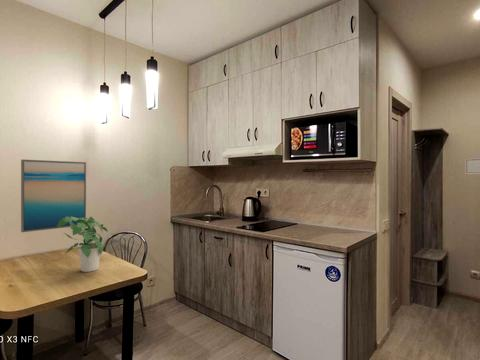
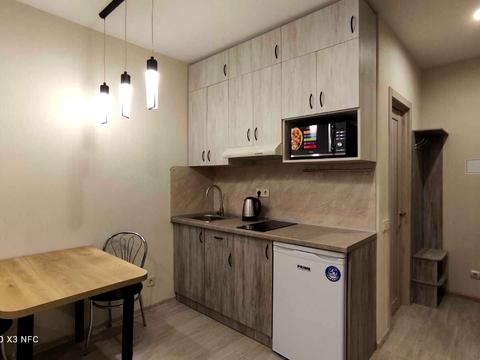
- wall art [20,158,87,233]
- potted plant [56,216,108,273]
